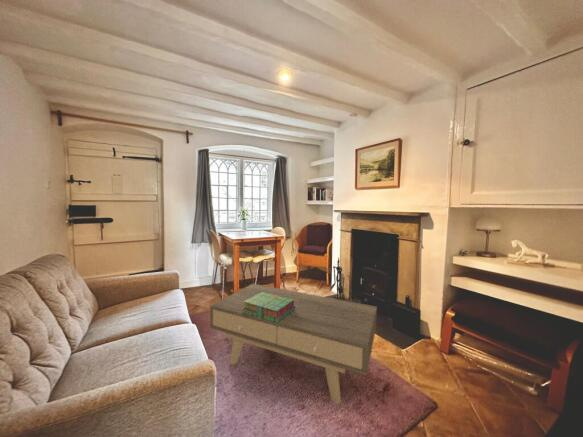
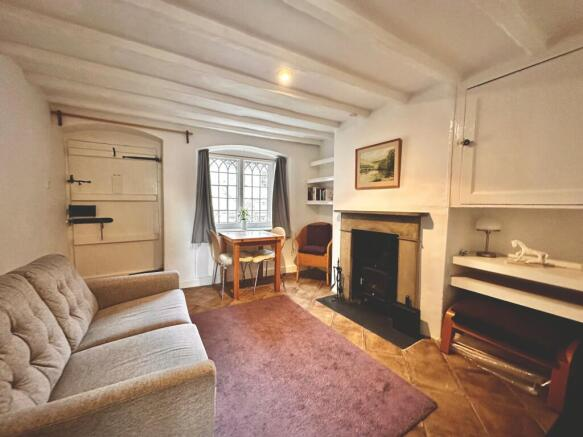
- stack of books [242,292,296,324]
- coffee table [209,283,378,406]
